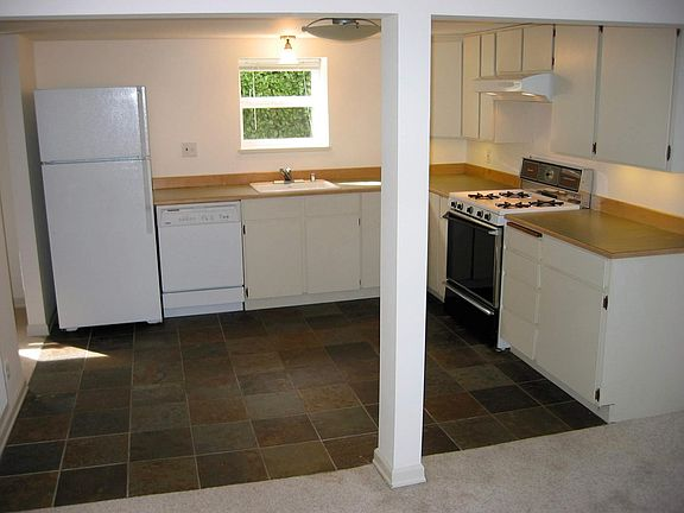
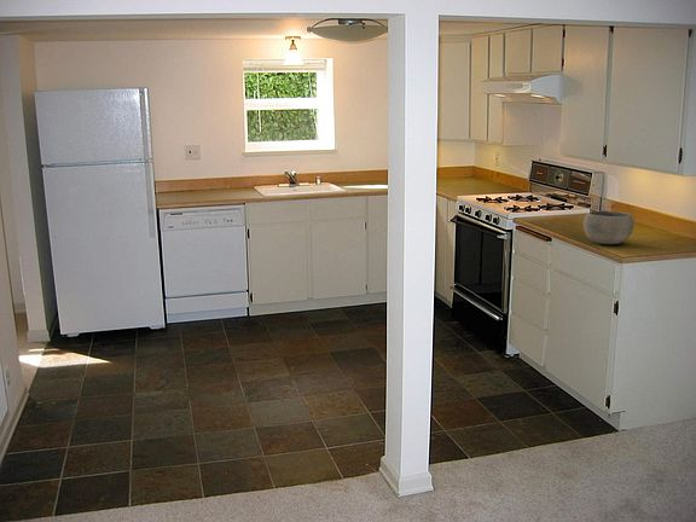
+ bowl [582,209,637,245]
